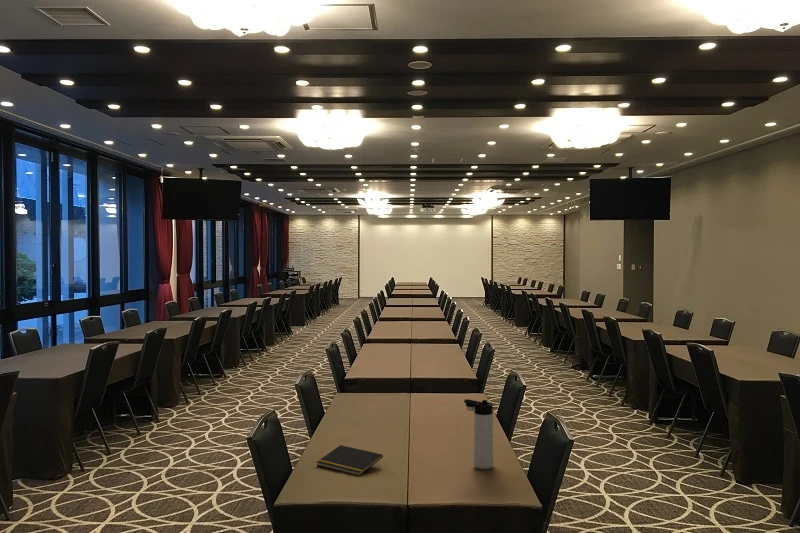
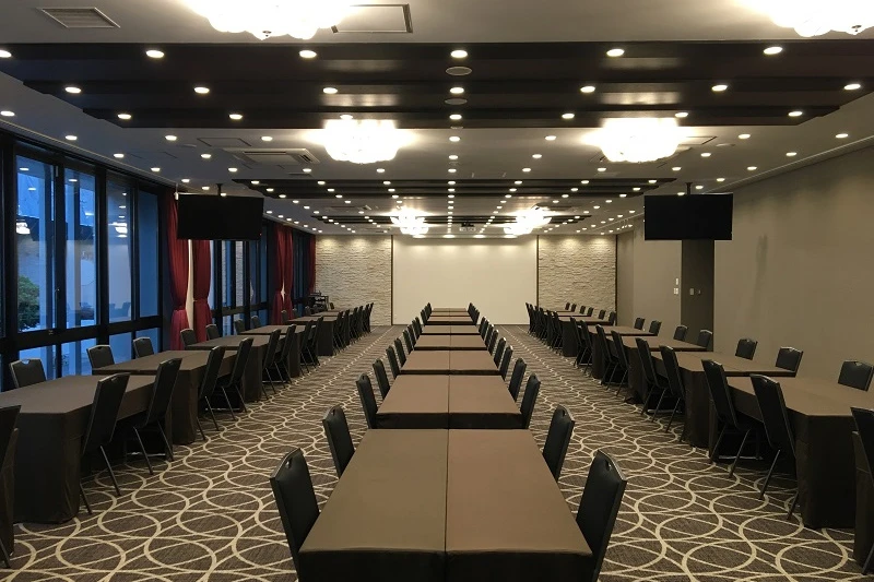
- notepad [315,444,384,476]
- thermos bottle [463,398,494,470]
